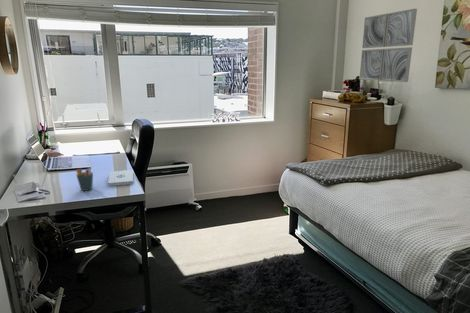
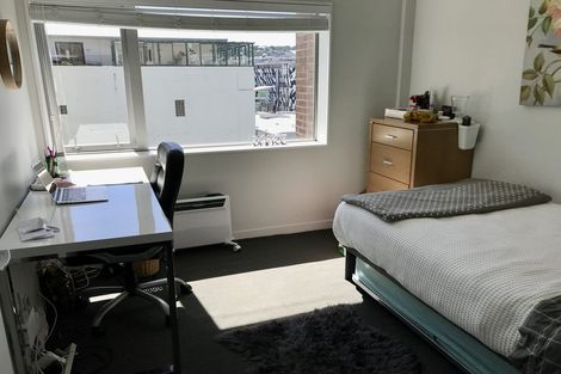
- notepad [107,169,134,187]
- pen holder [75,166,94,192]
- wall art [359,8,418,83]
